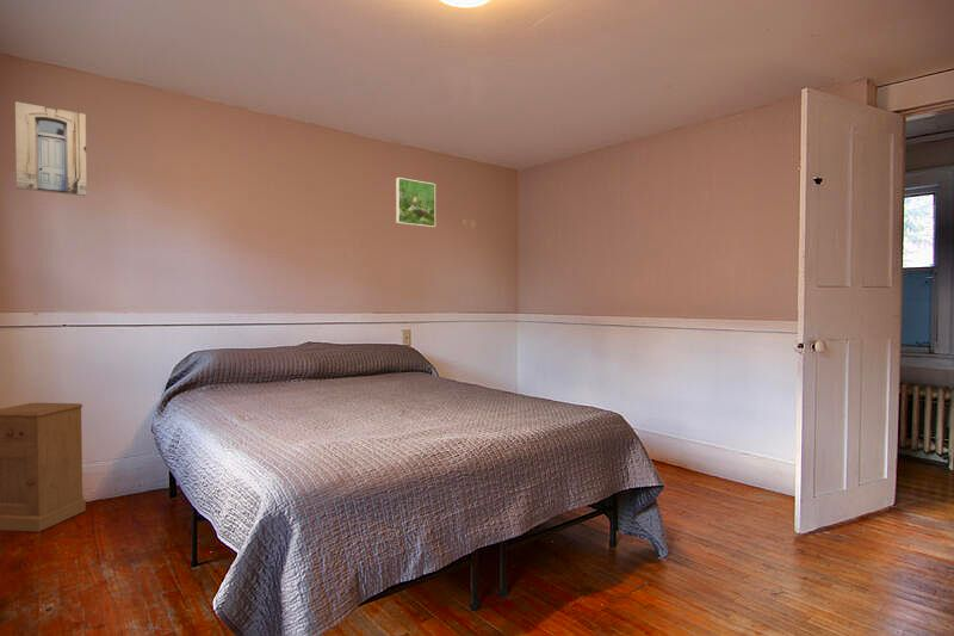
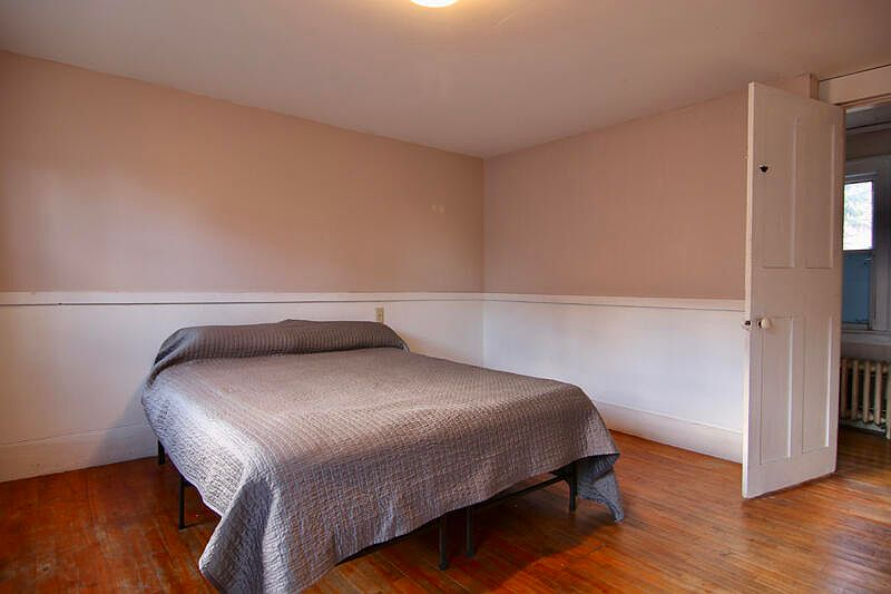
- wall art [14,100,88,197]
- nightstand [0,402,87,533]
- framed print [395,177,436,229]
